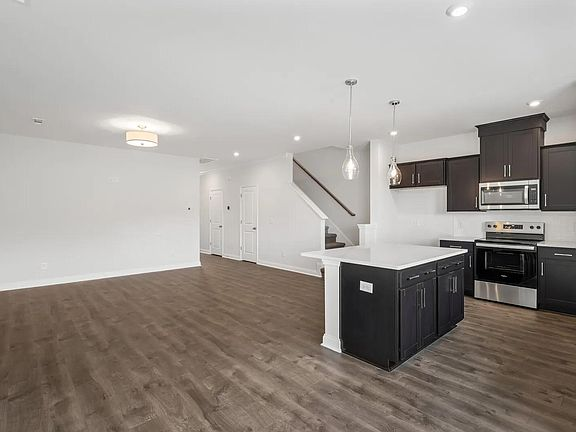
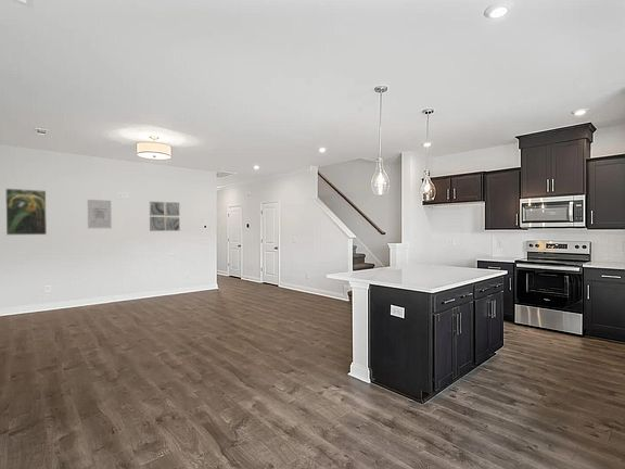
+ wall art [149,200,181,232]
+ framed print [4,188,48,237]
+ wall art [87,199,113,229]
